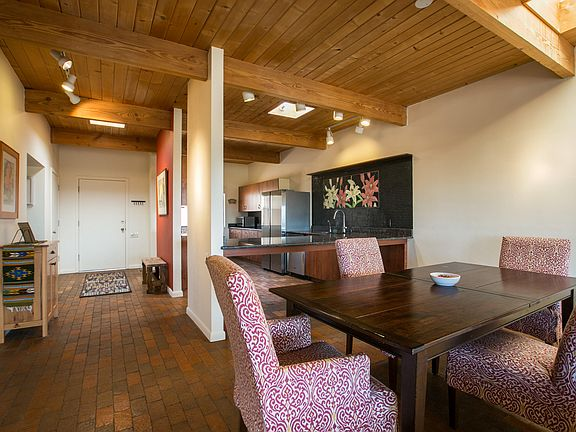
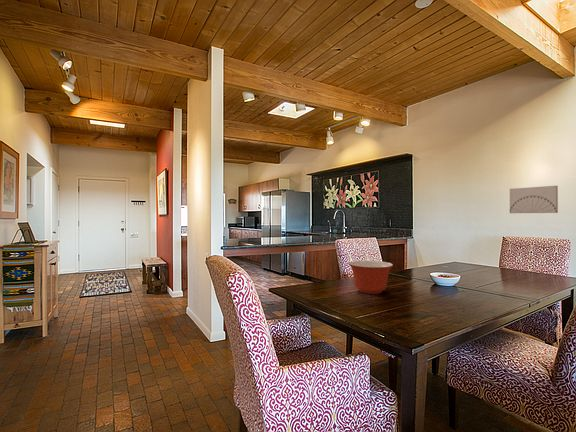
+ mixing bowl [348,260,394,295]
+ wall art [509,185,559,214]
